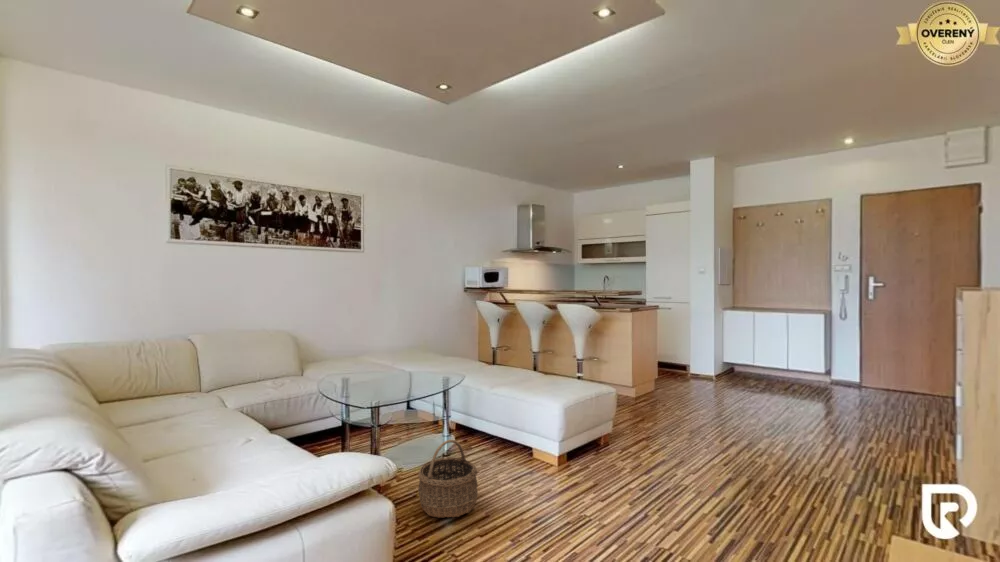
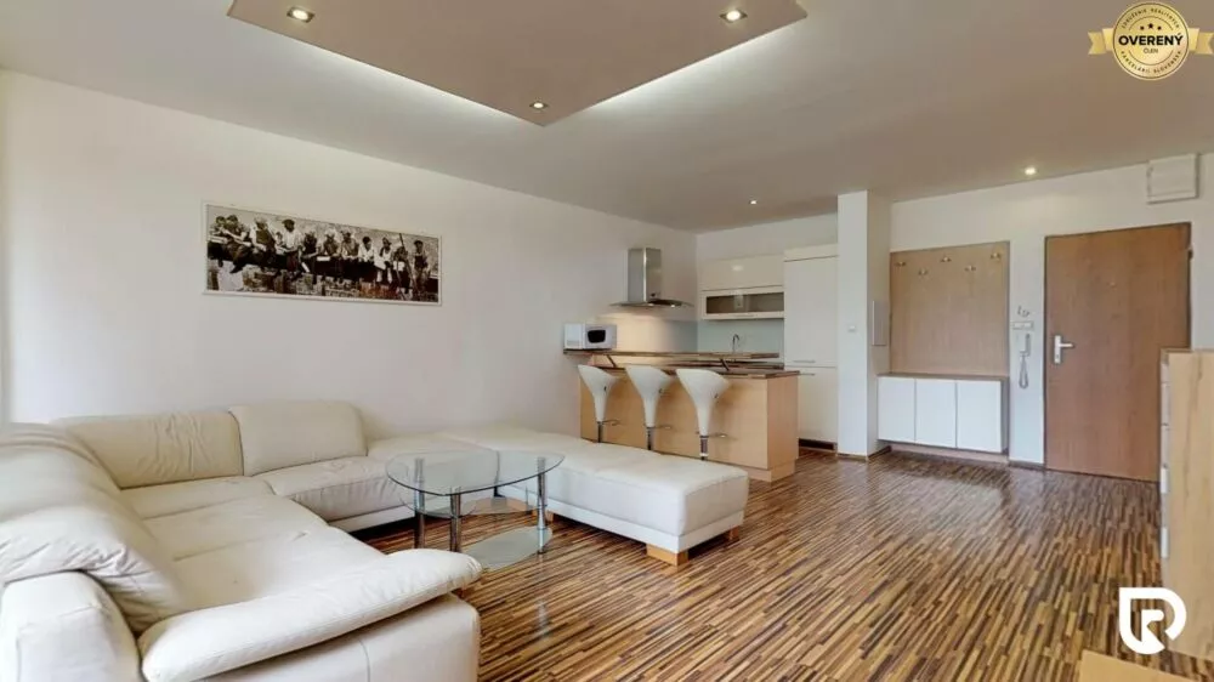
- wicker basket [417,439,479,519]
